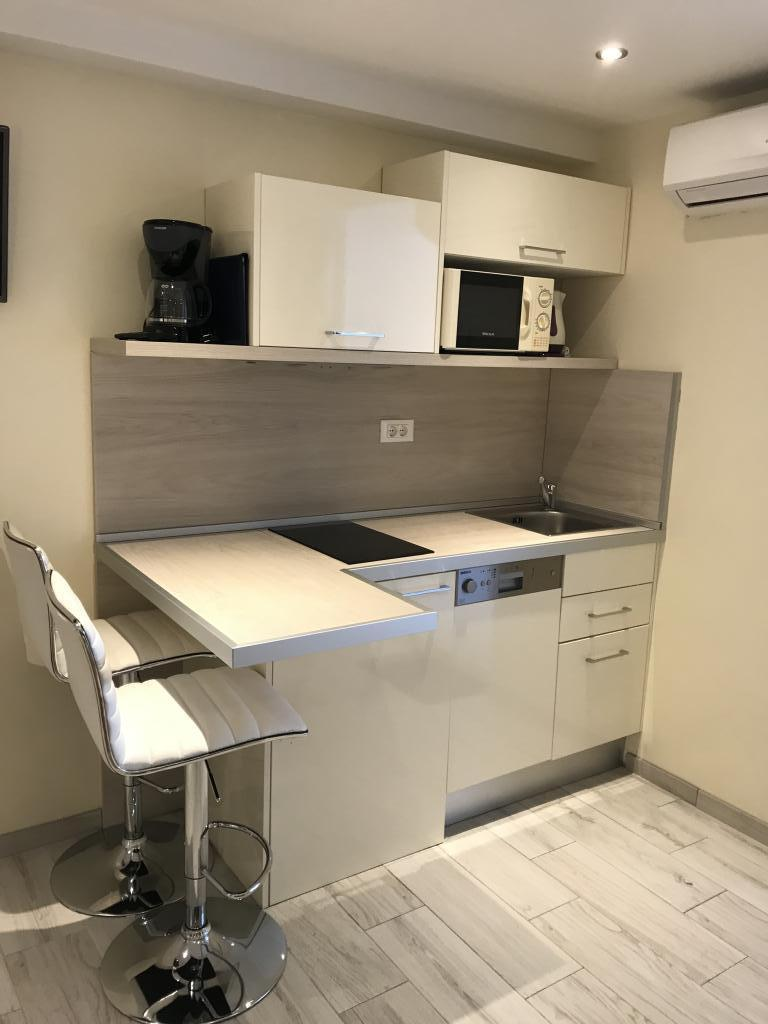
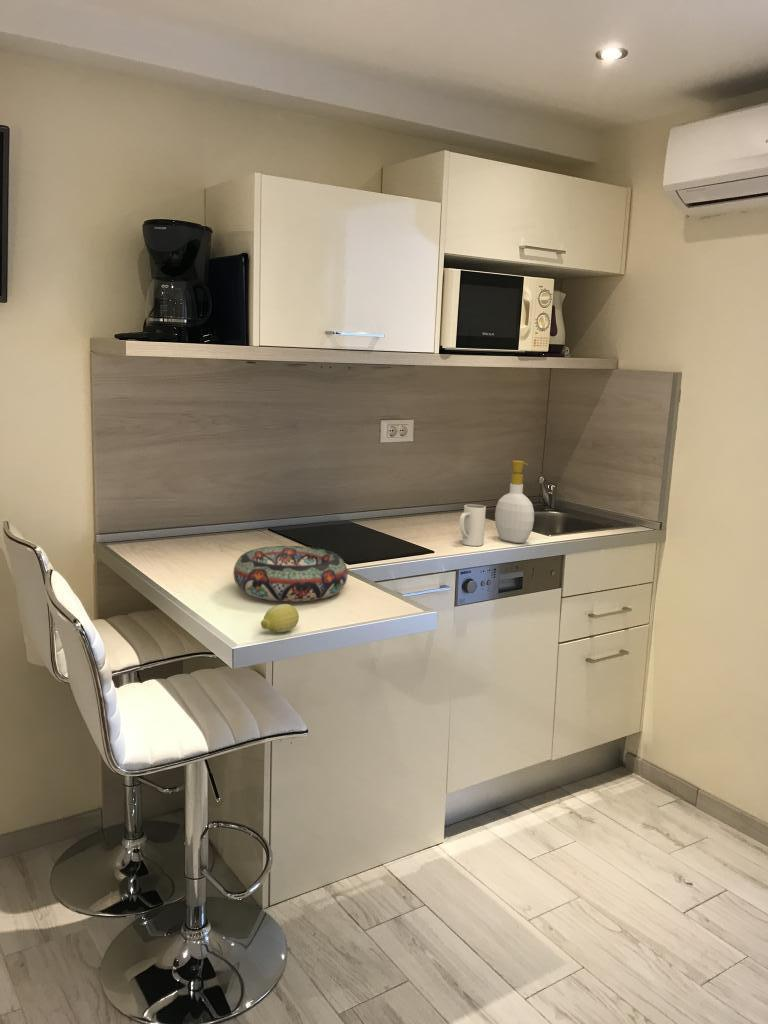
+ fruit [260,603,300,633]
+ mug [459,503,487,547]
+ decorative bowl [232,545,349,603]
+ soap bottle [494,460,535,544]
